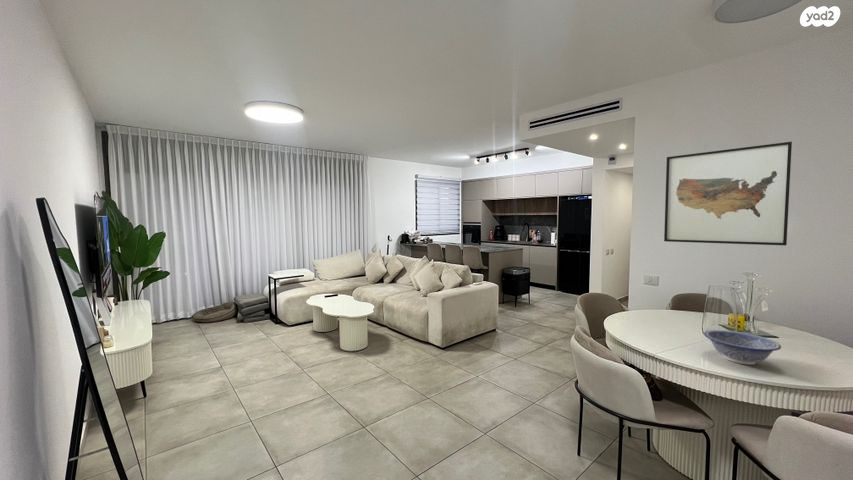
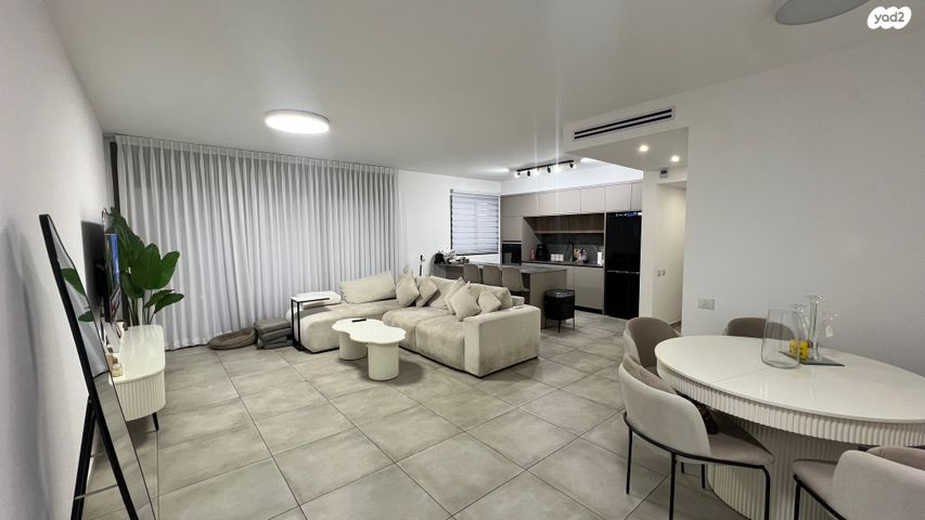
- wall art [663,141,793,246]
- decorative bowl [703,329,782,366]
